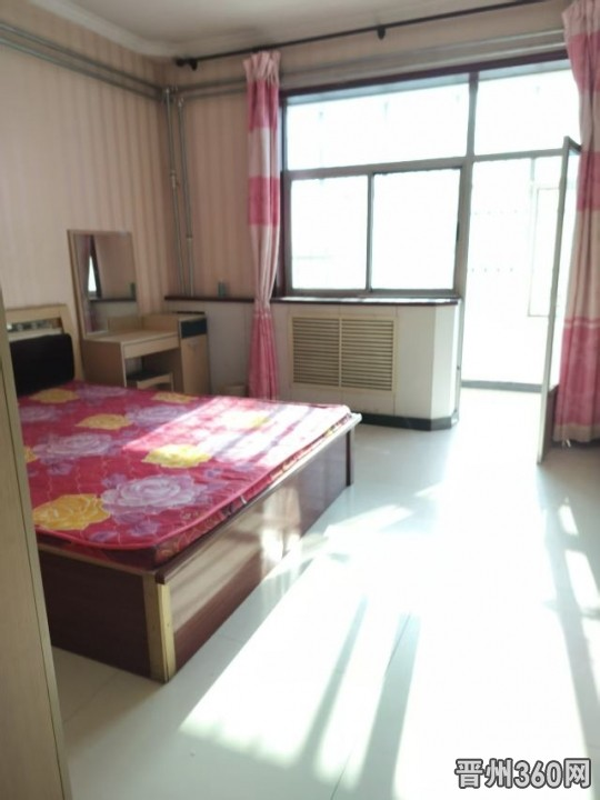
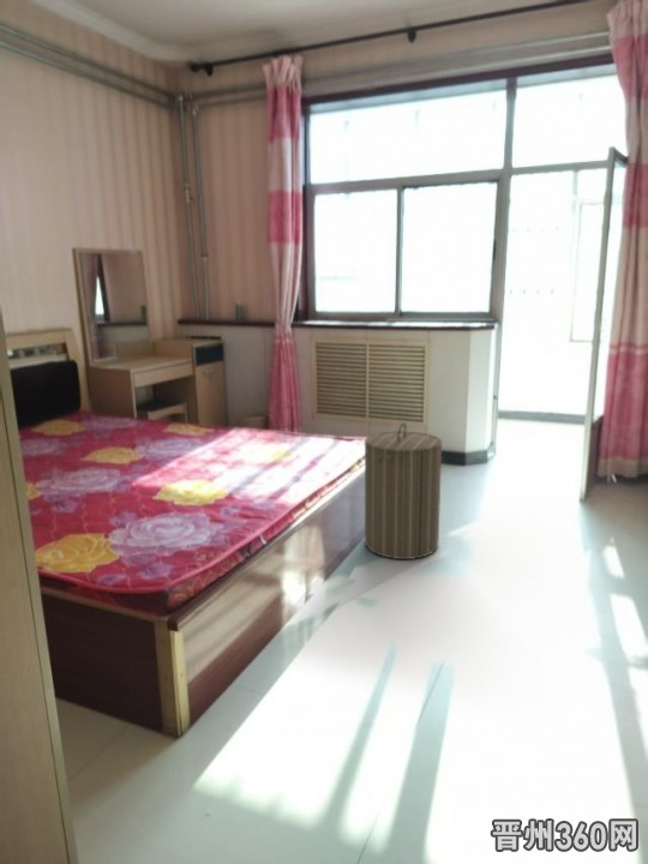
+ laundry hamper [364,421,444,560]
